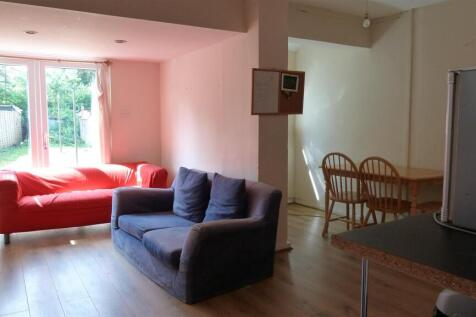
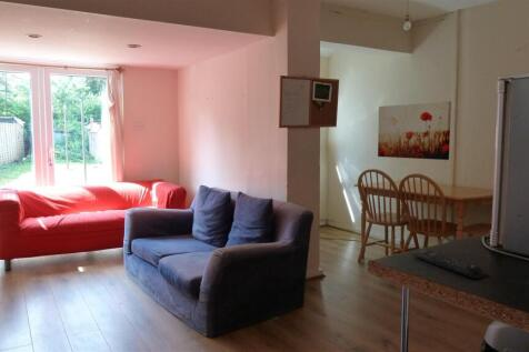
+ wall art [377,100,452,161]
+ remote control [411,249,485,280]
